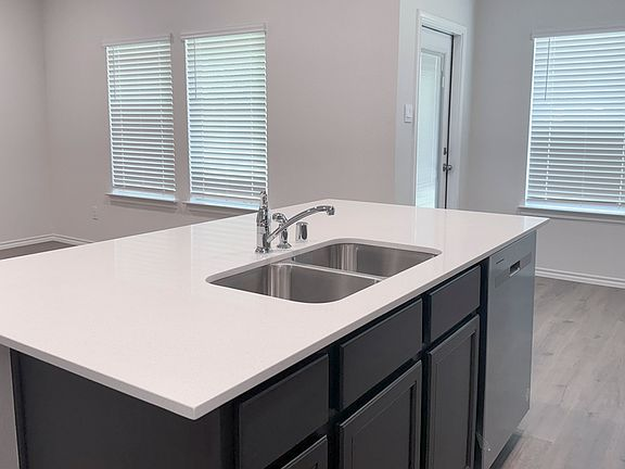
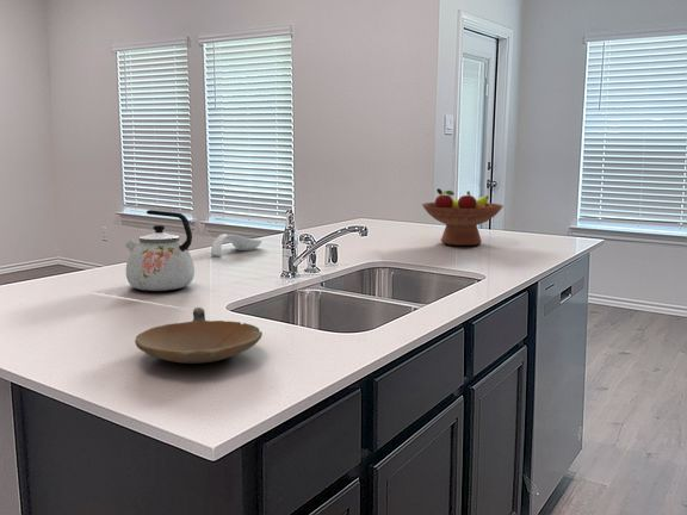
+ bowl [134,306,264,365]
+ kettle [124,209,196,292]
+ fruit bowl [421,187,505,247]
+ spoon rest [210,232,264,256]
